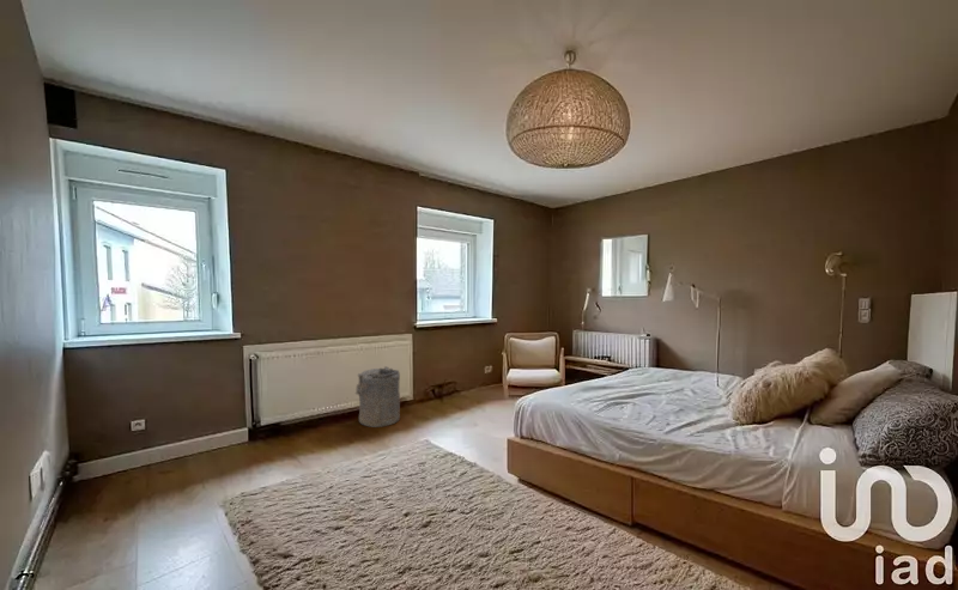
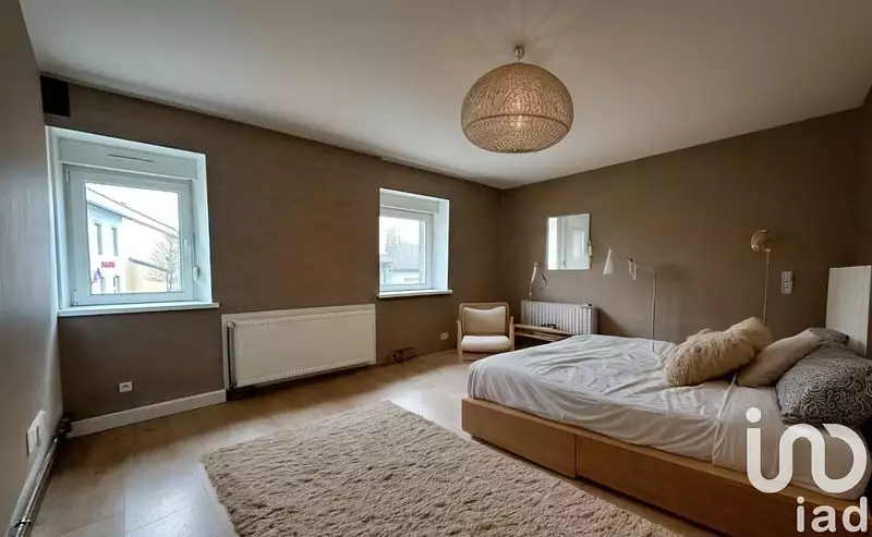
- laundry hamper [354,365,401,428]
